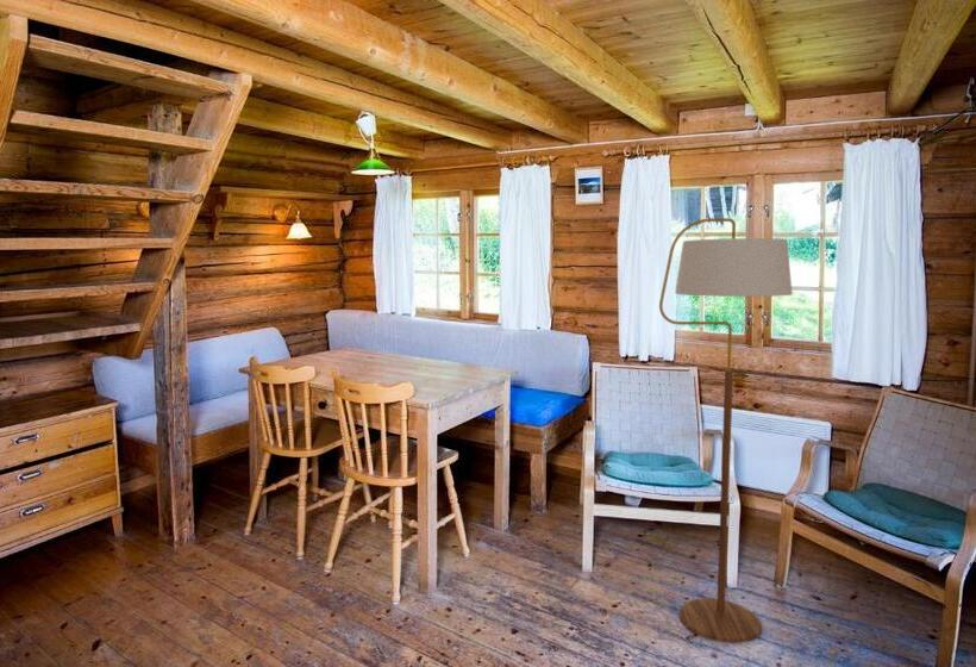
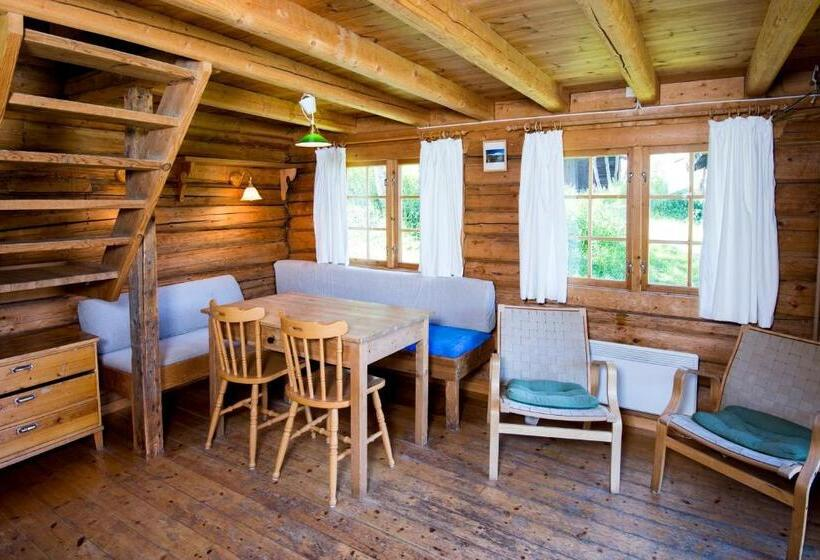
- floor lamp [658,217,794,644]
